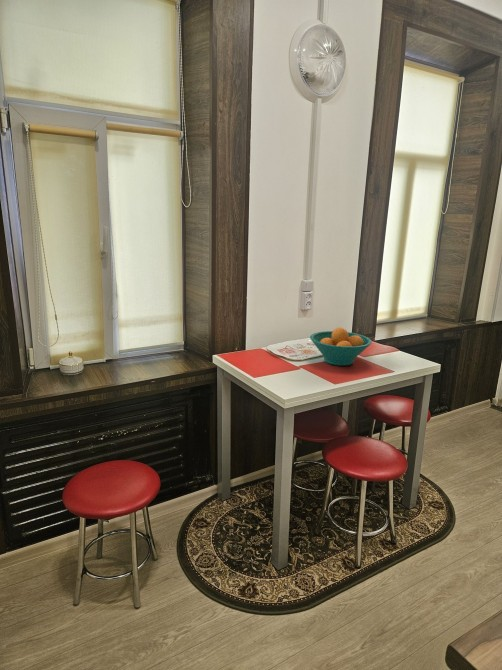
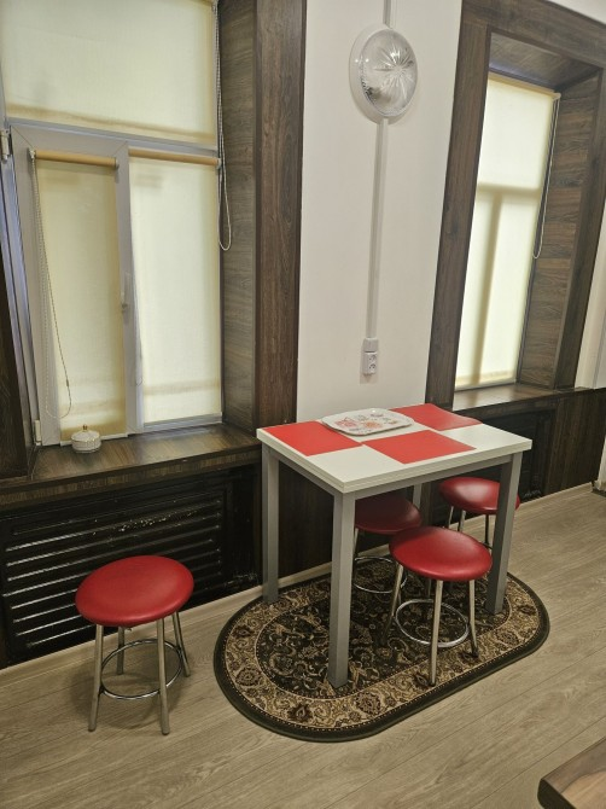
- fruit bowl [309,327,373,367]
